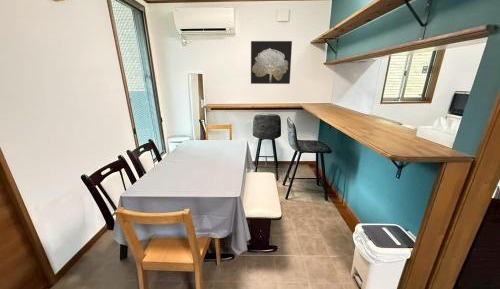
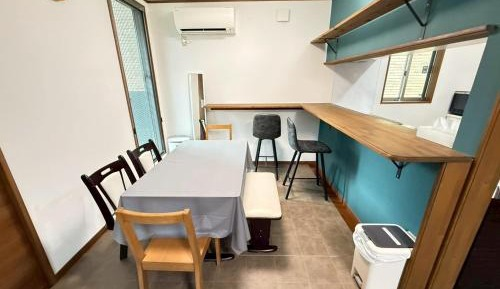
- wall art [250,40,293,85]
